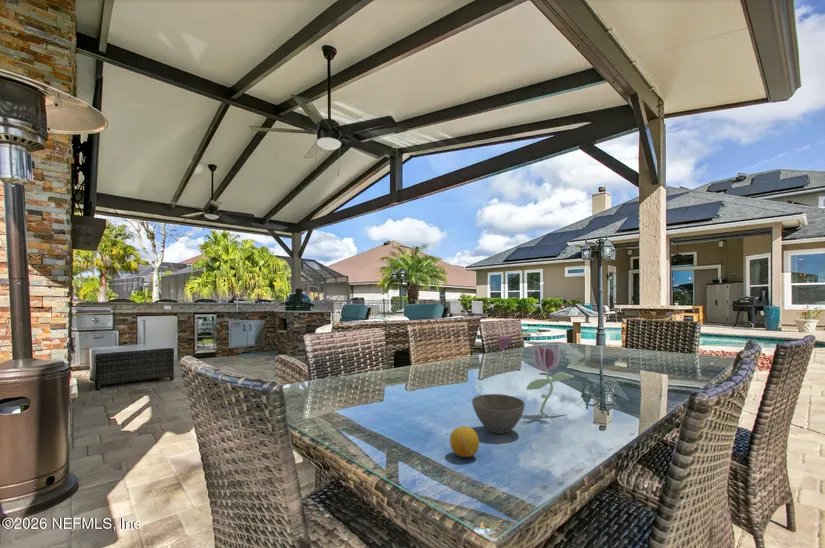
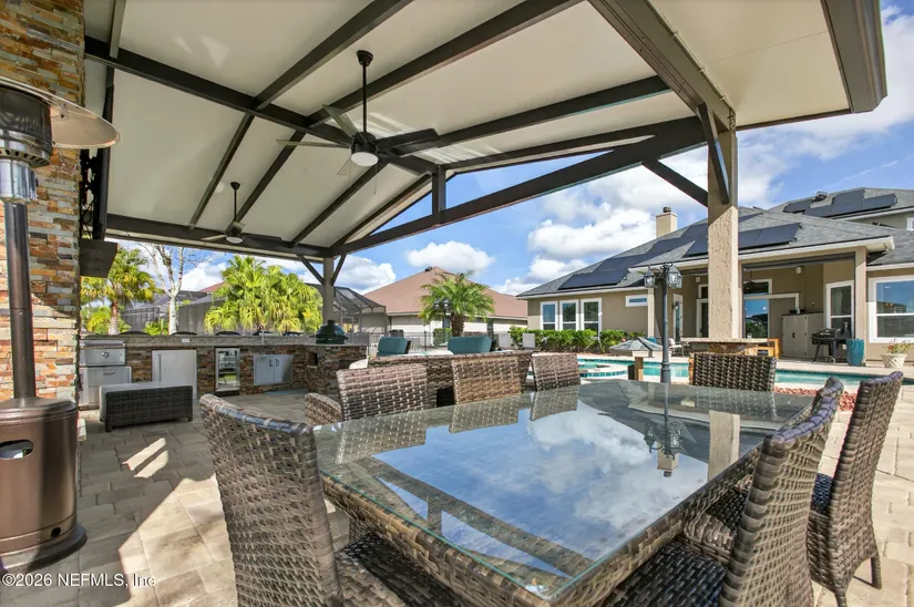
- bowl [471,393,526,435]
- flower [496,335,575,412]
- fruit [449,425,480,458]
